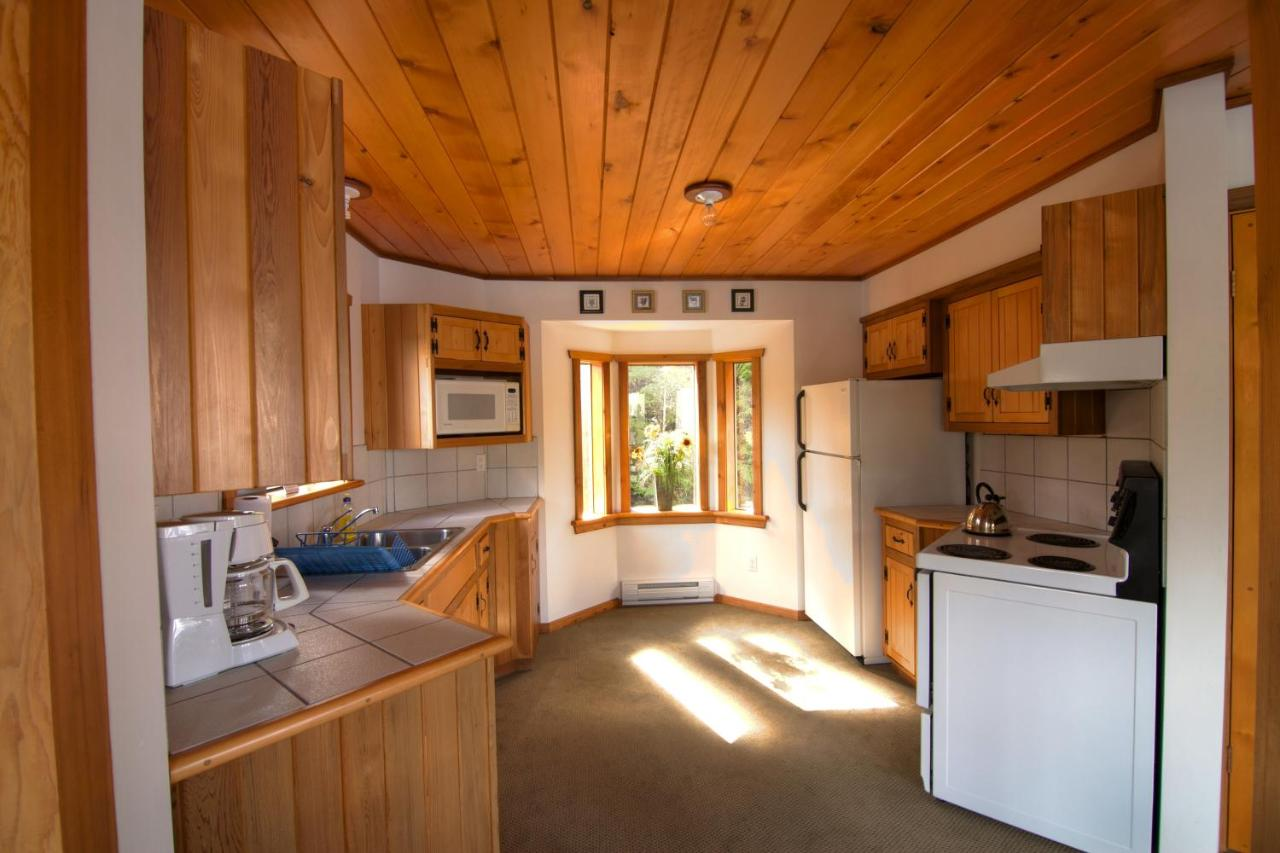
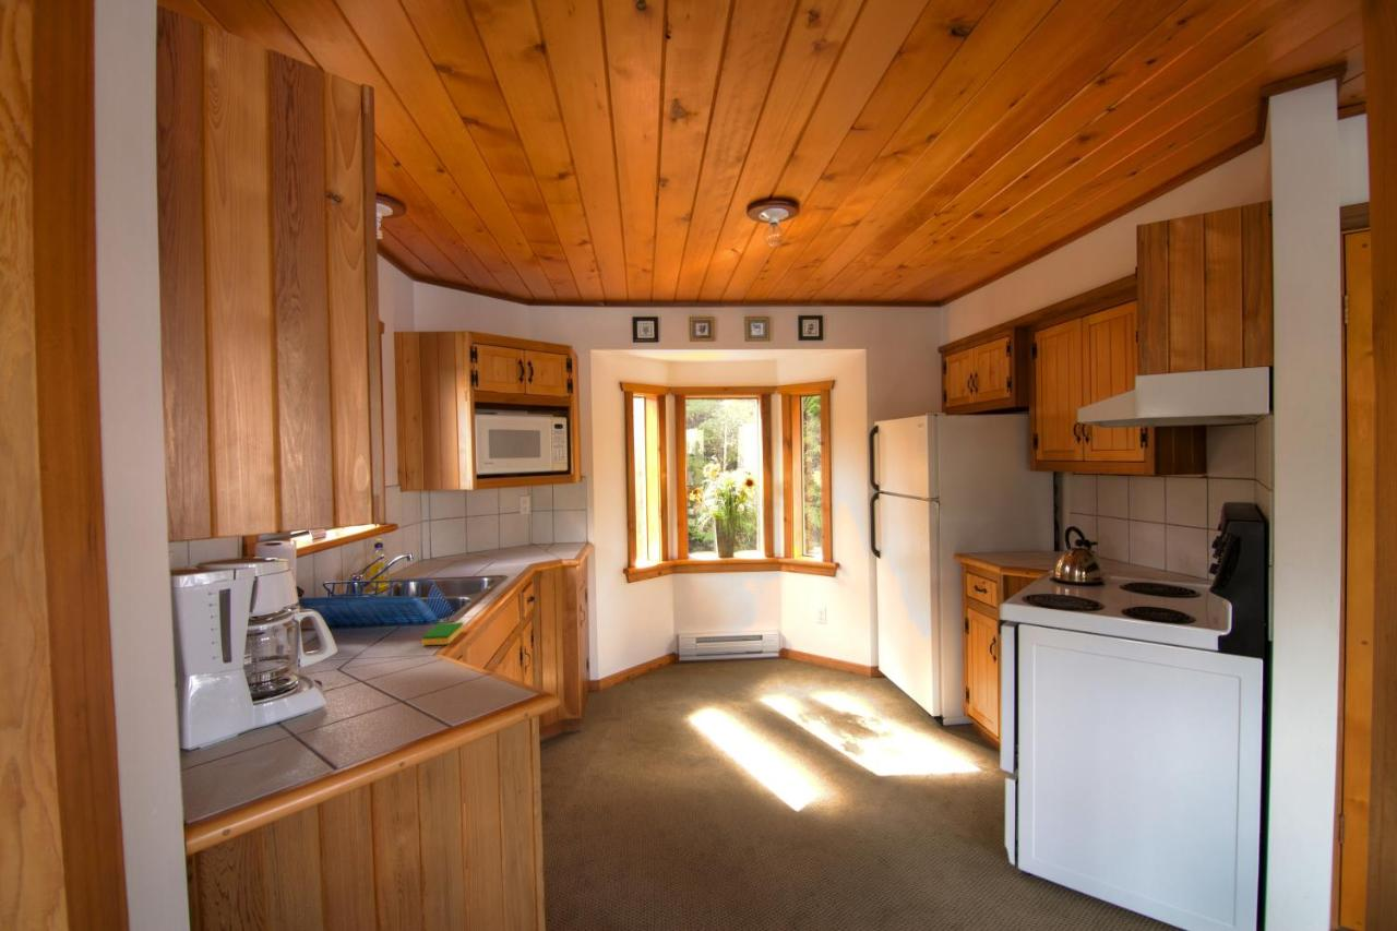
+ dish sponge [421,621,465,646]
